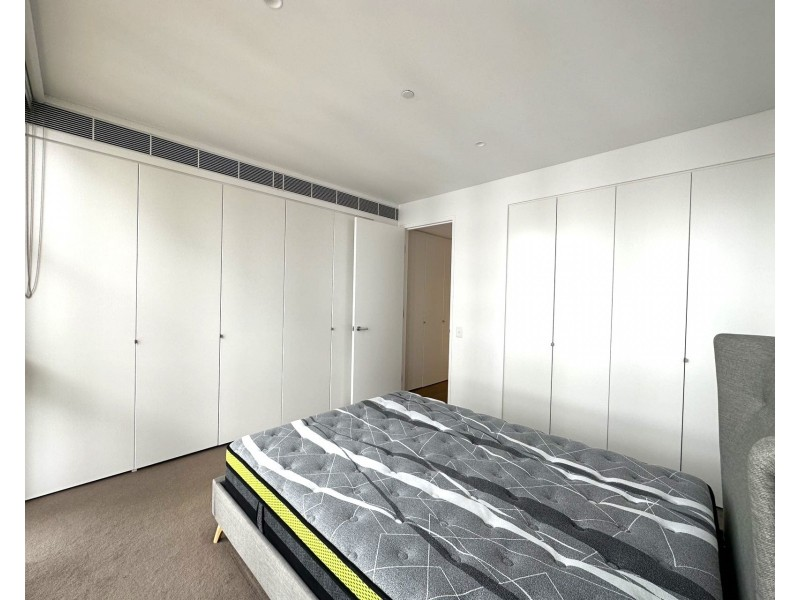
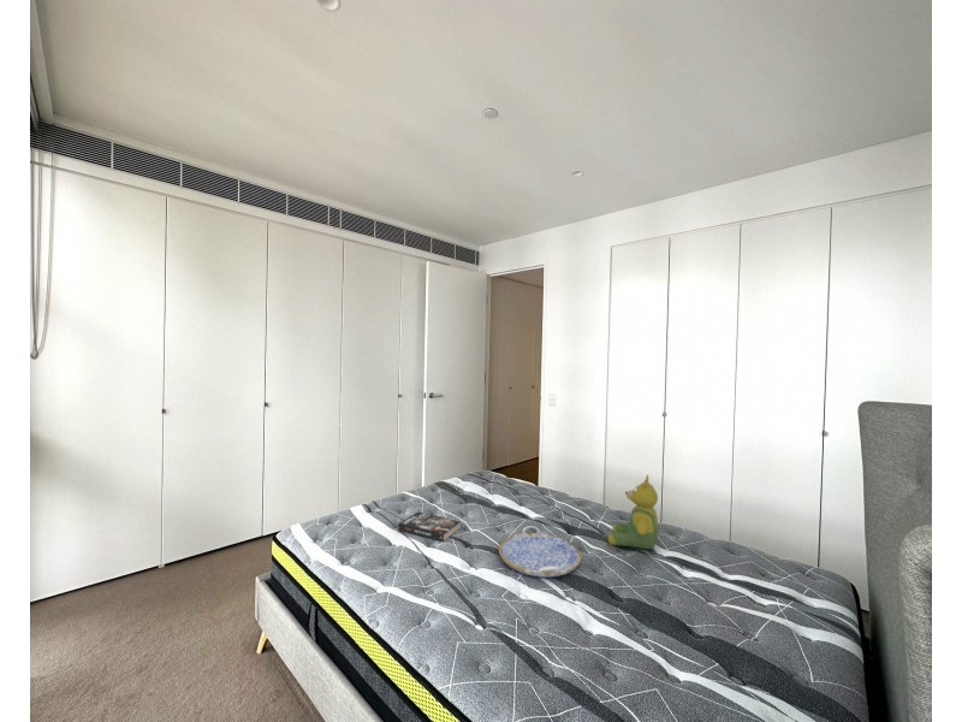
+ serving tray [498,525,583,579]
+ book [397,510,462,543]
+ teddy bear [606,474,659,550]
